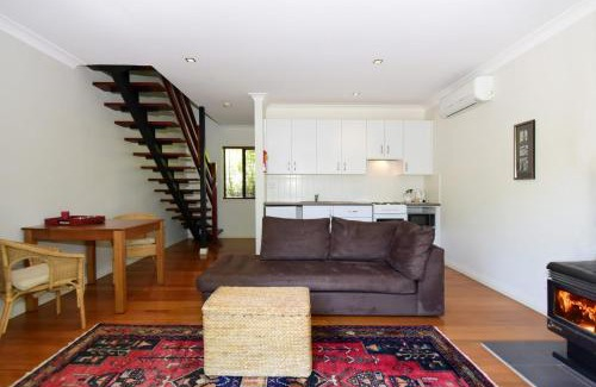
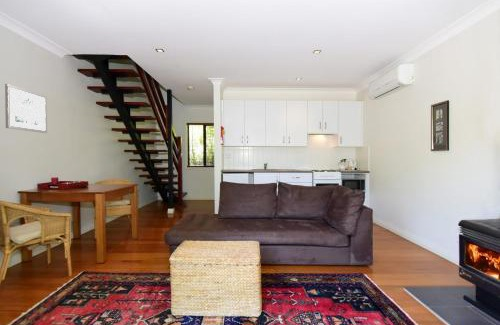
+ wall art [4,83,48,134]
